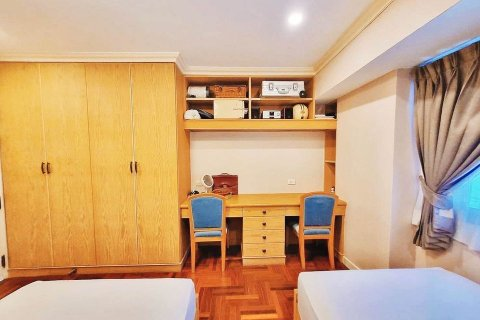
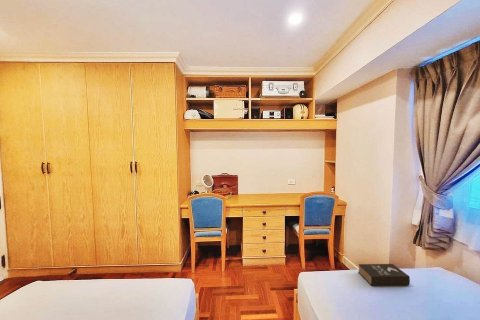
+ book [357,263,411,286]
